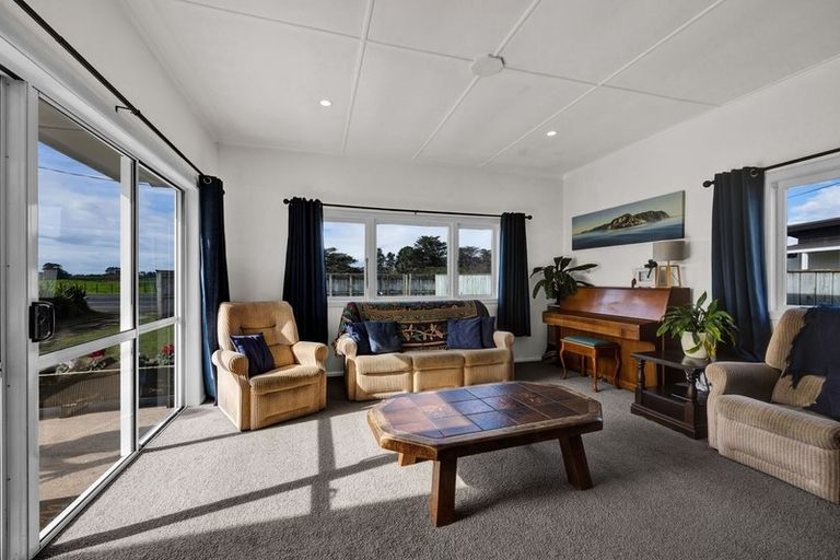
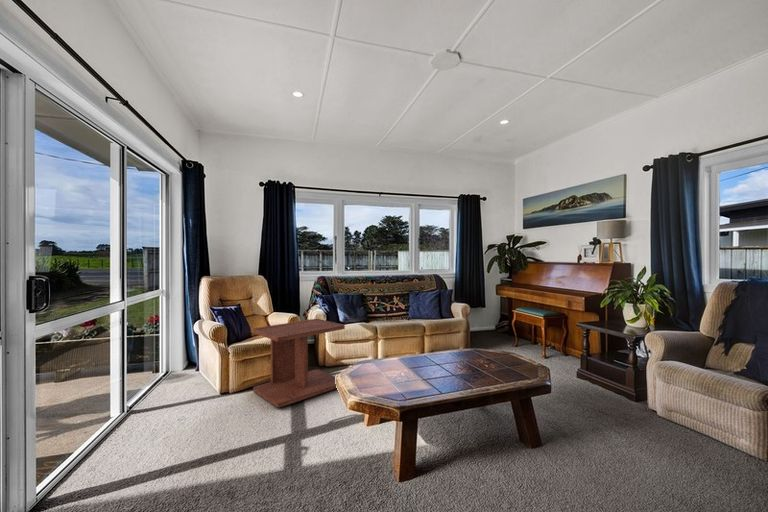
+ side table [252,318,346,408]
